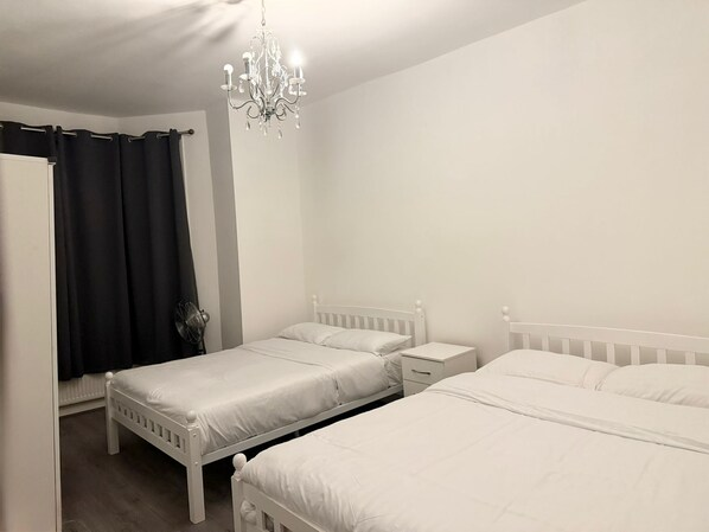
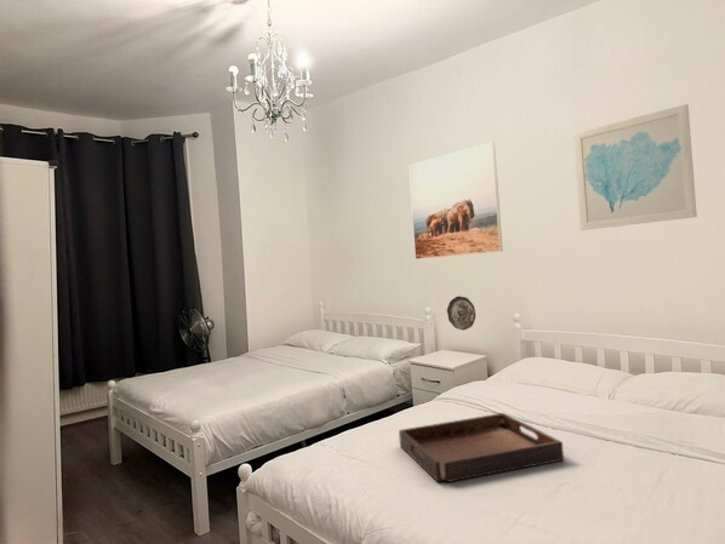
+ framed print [407,141,504,260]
+ wall art [572,103,698,231]
+ decorative plate [446,294,476,331]
+ serving tray [398,412,565,483]
